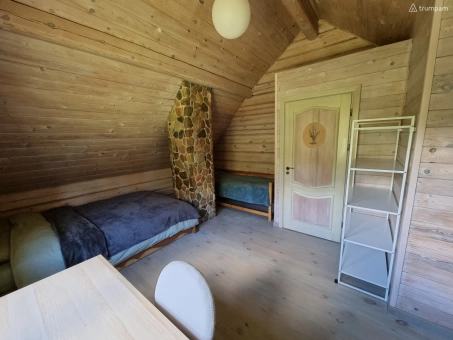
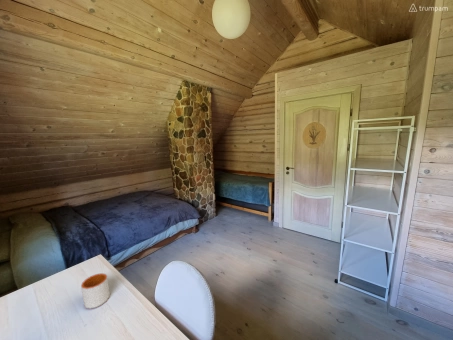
+ mug [80,272,111,309]
